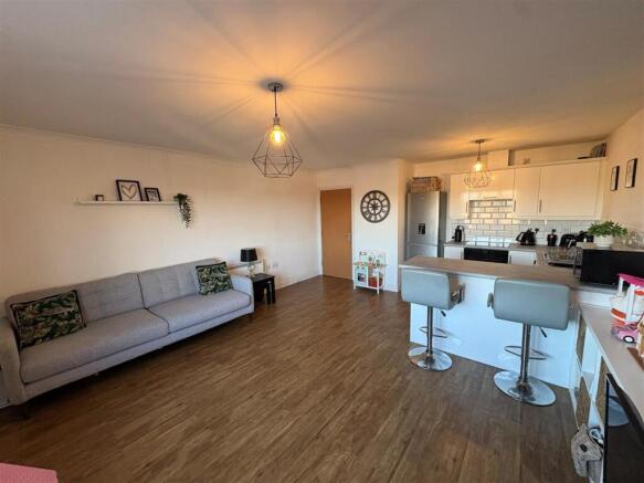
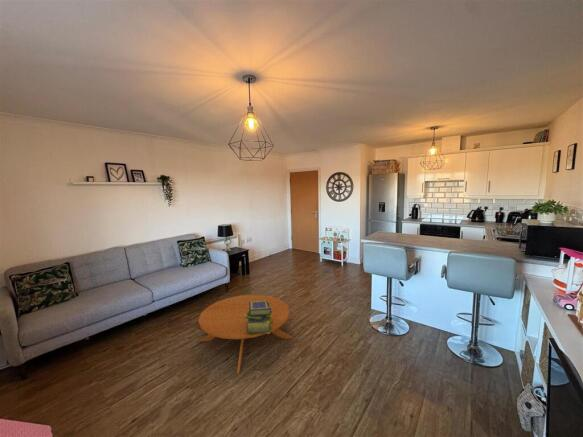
+ coffee table [197,294,294,375]
+ stack of books [244,301,272,335]
